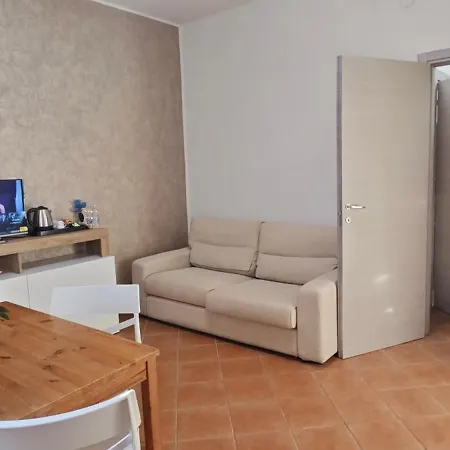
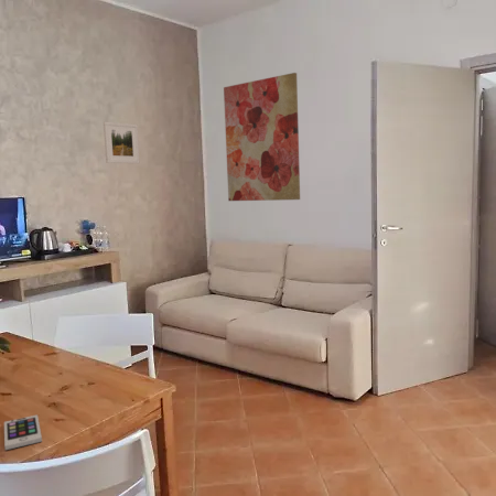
+ smartphone [3,413,43,451]
+ wall art [223,72,301,202]
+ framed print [103,120,141,164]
